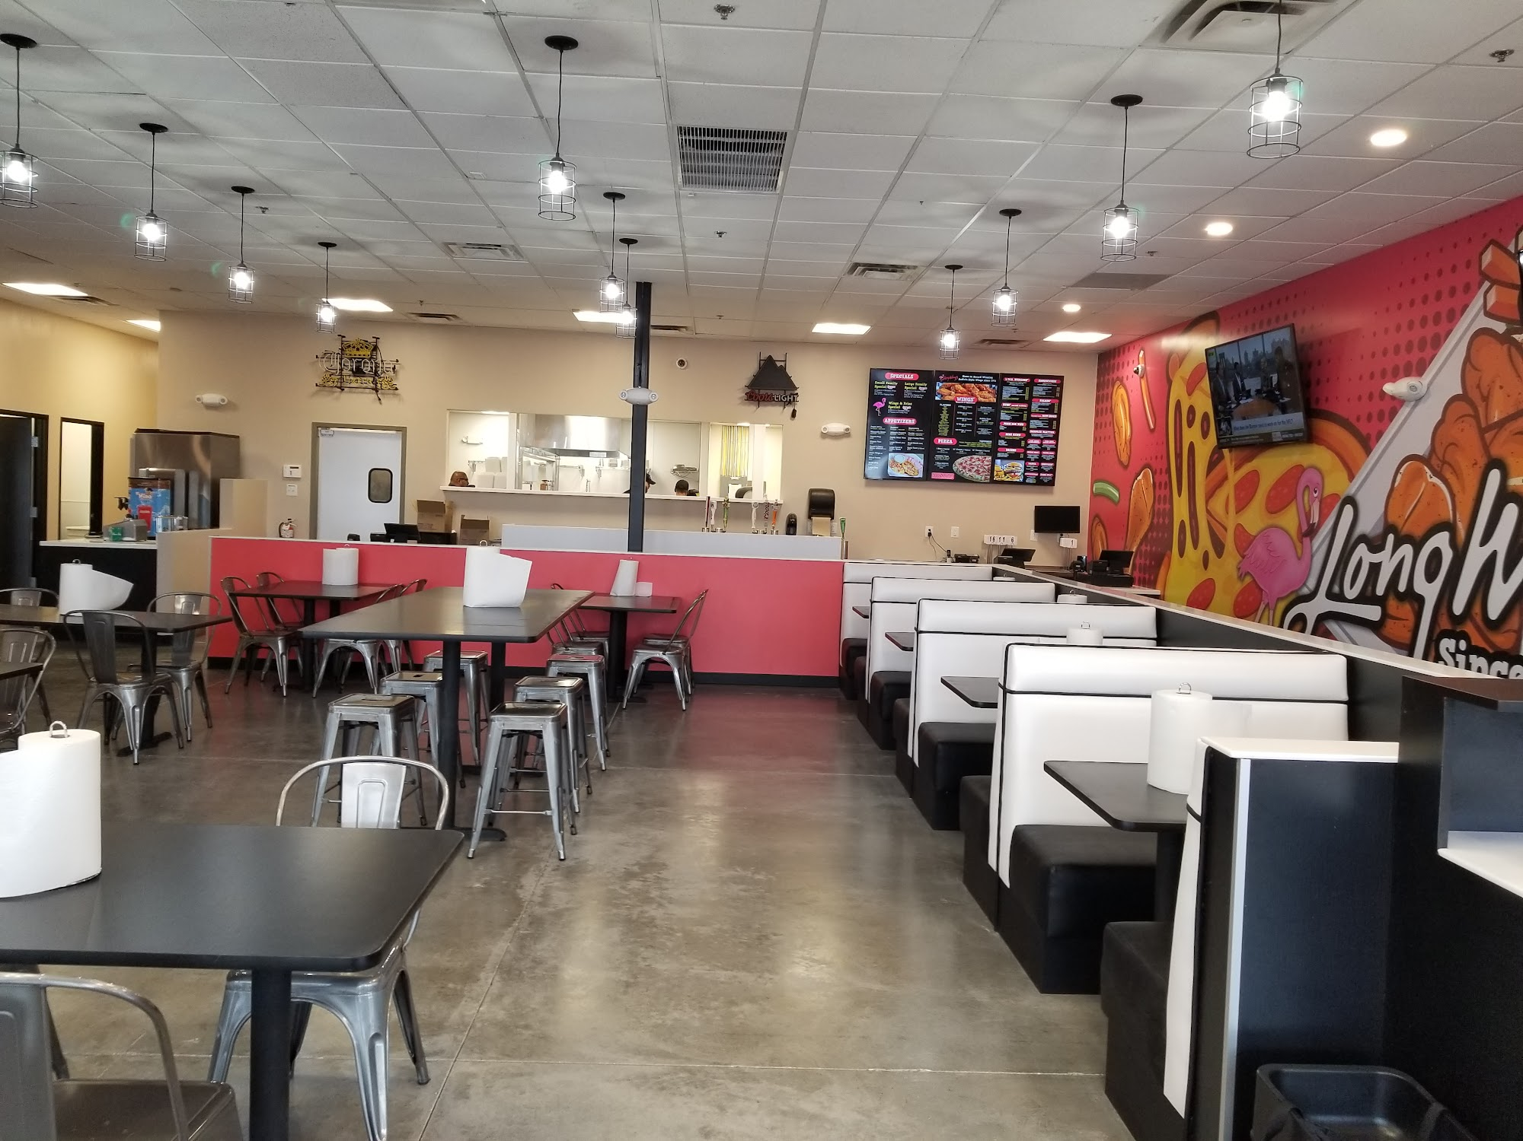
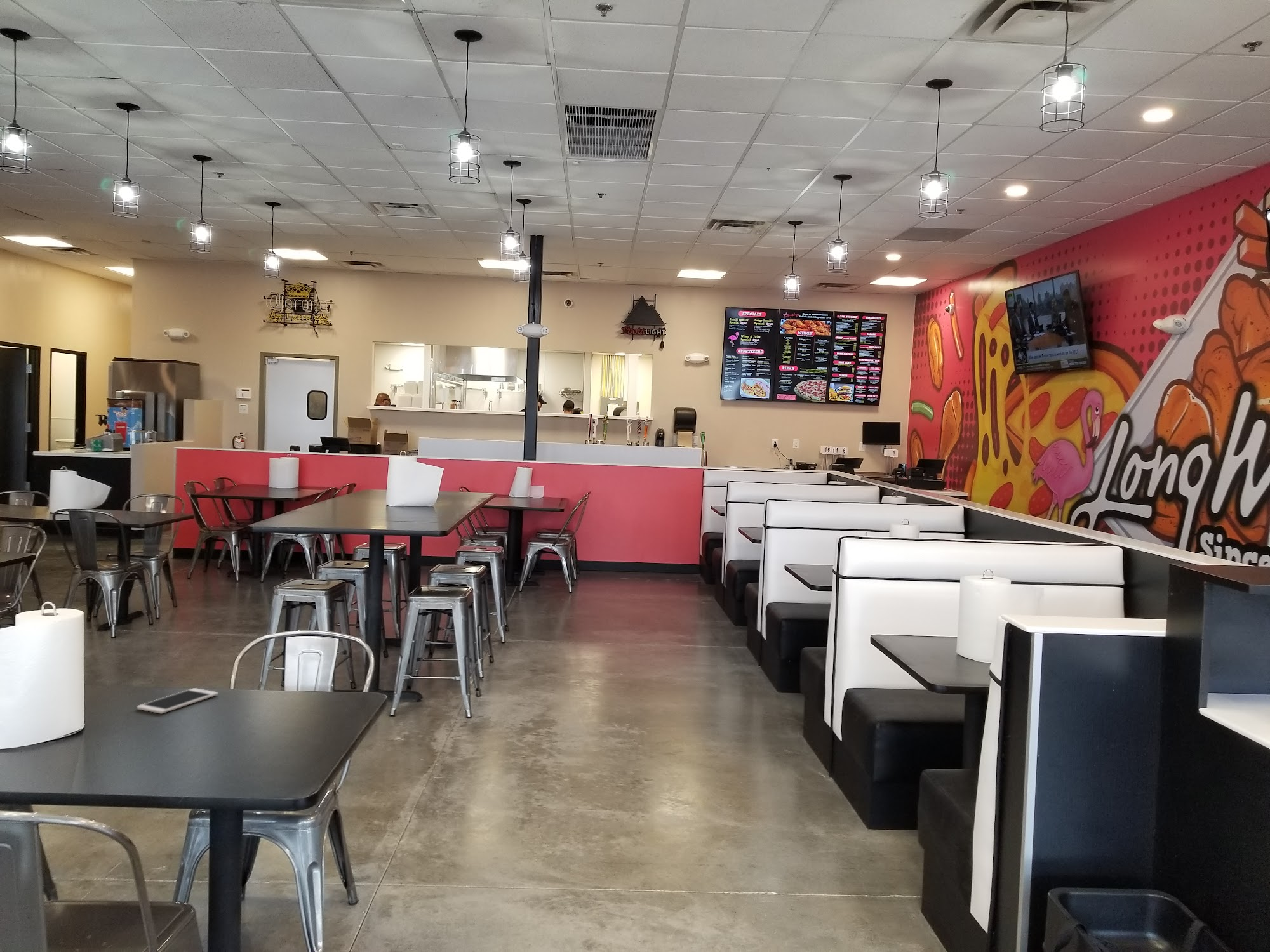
+ cell phone [137,687,219,714]
